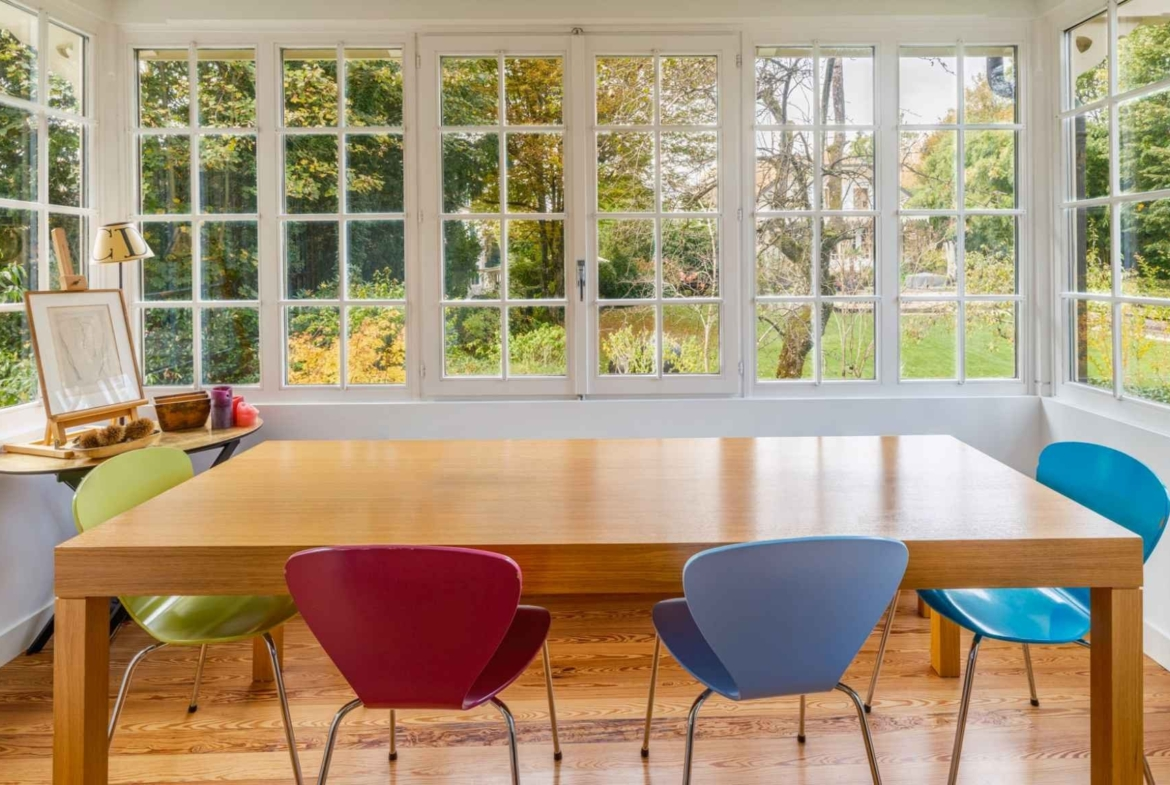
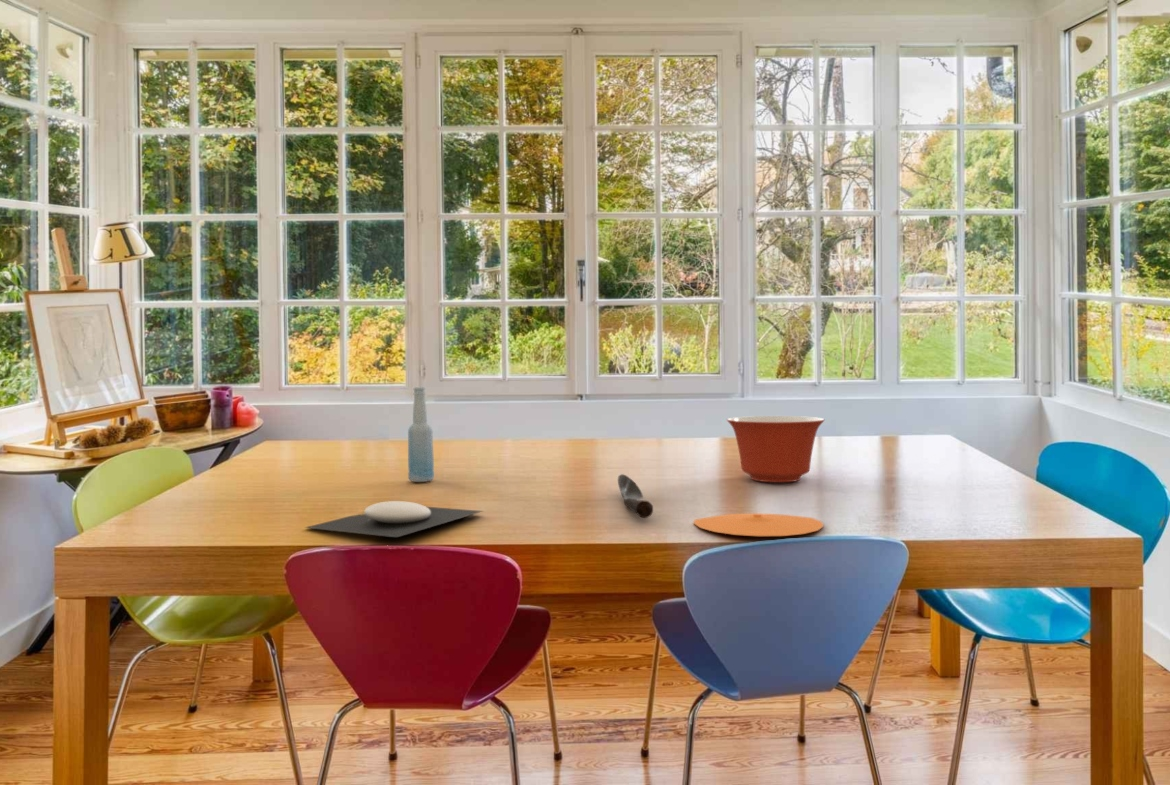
+ mixing bowl [726,415,825,483]
+ bottle [407,386,435,483]
+ spoon [617,473,654,519]
+ plate [303,500,484,538]
+ plate [693,512,825,537]
